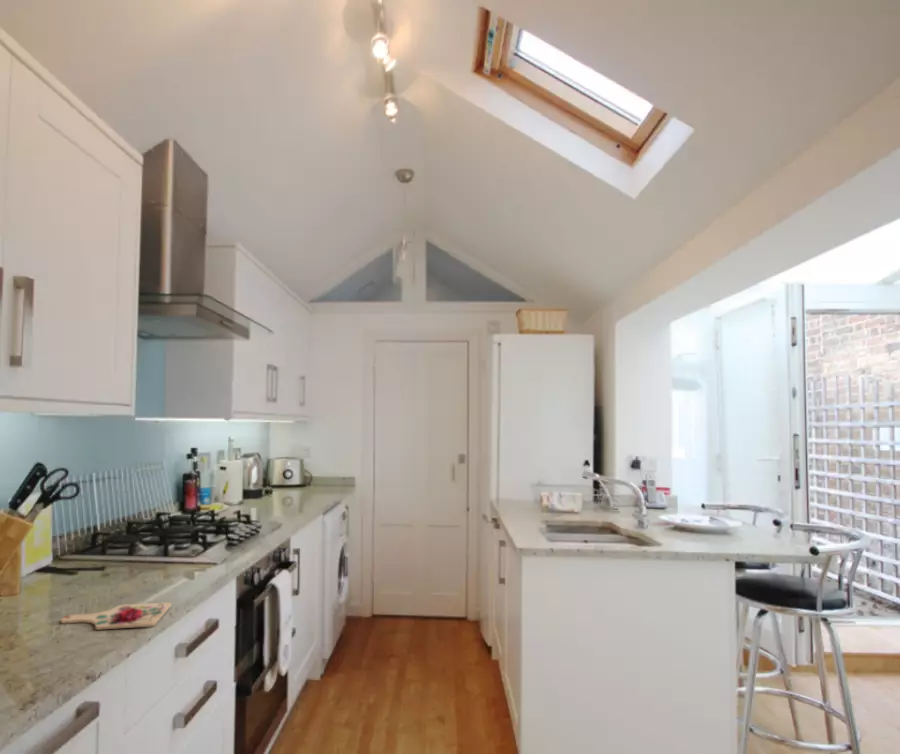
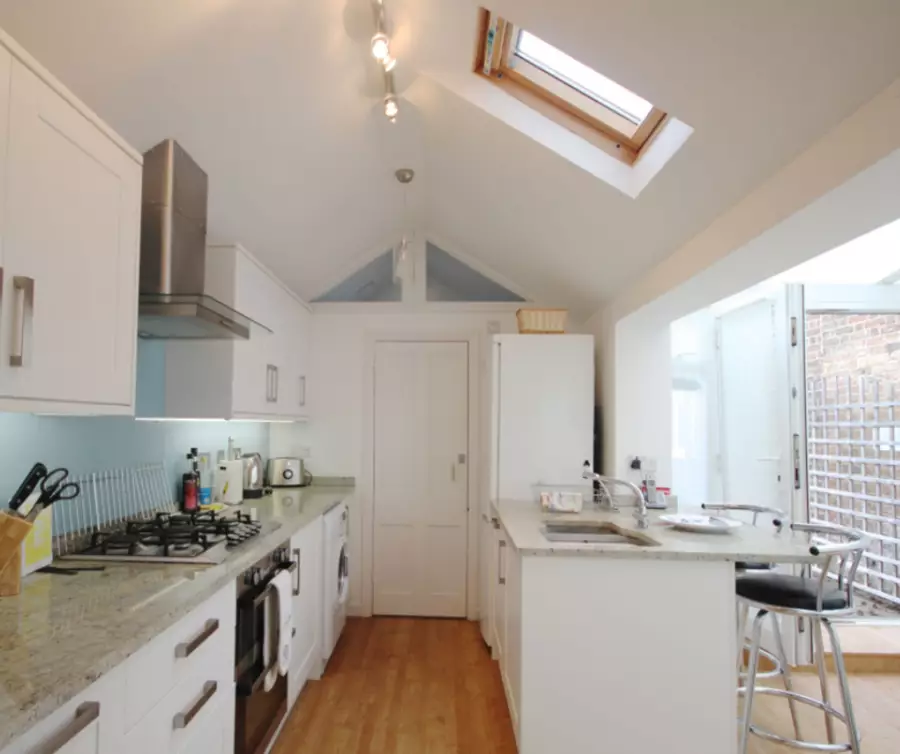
- cutting board [60,601,172,631]
